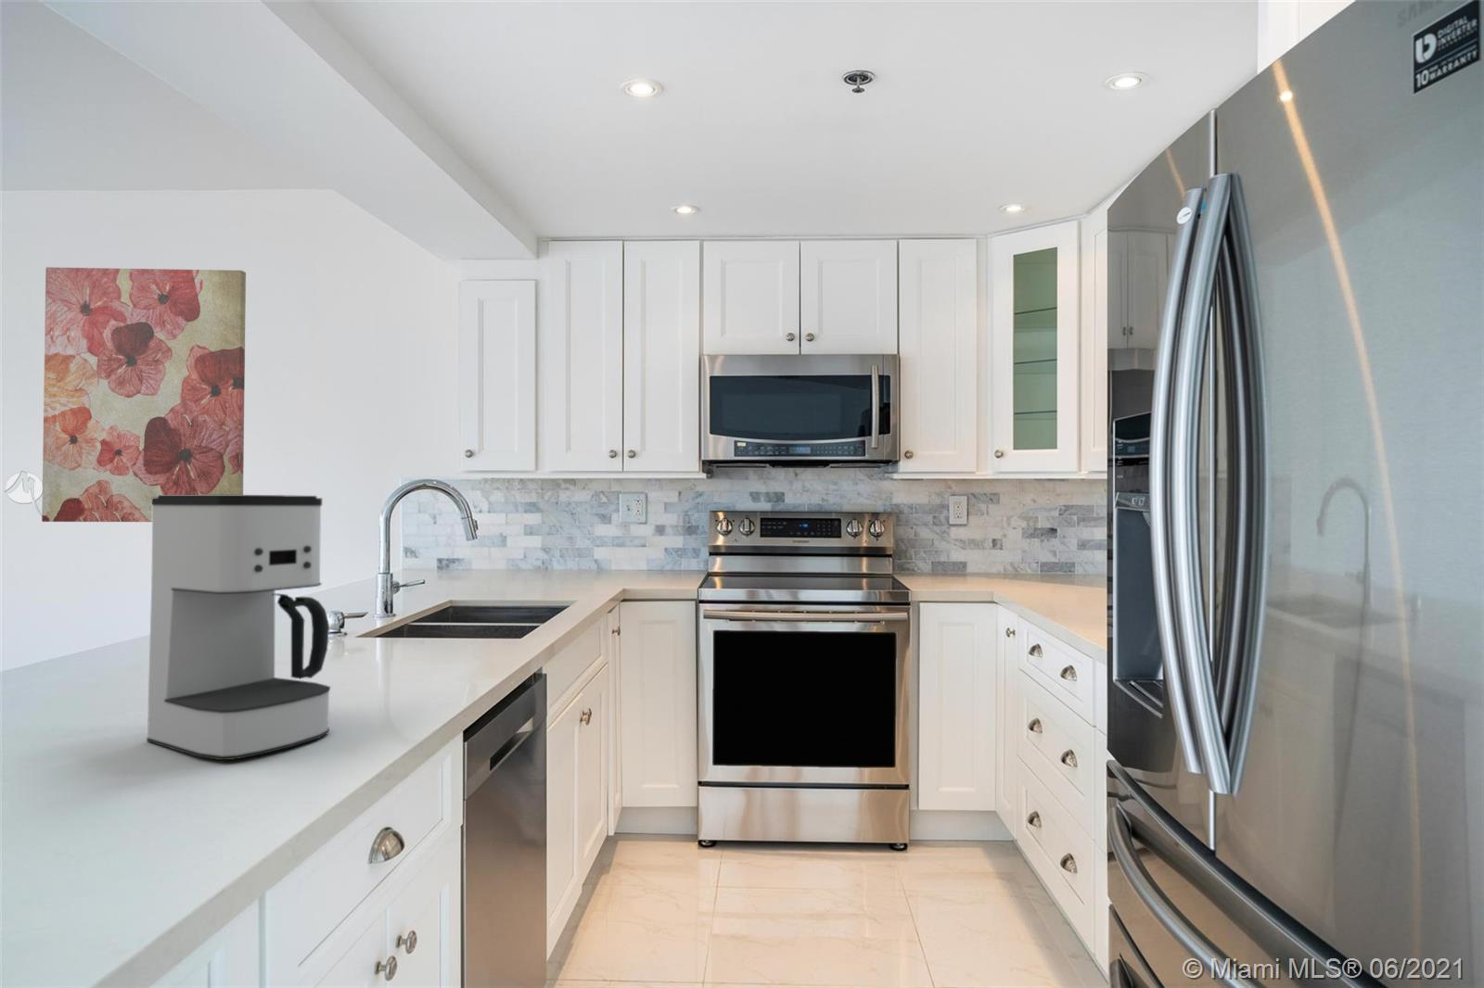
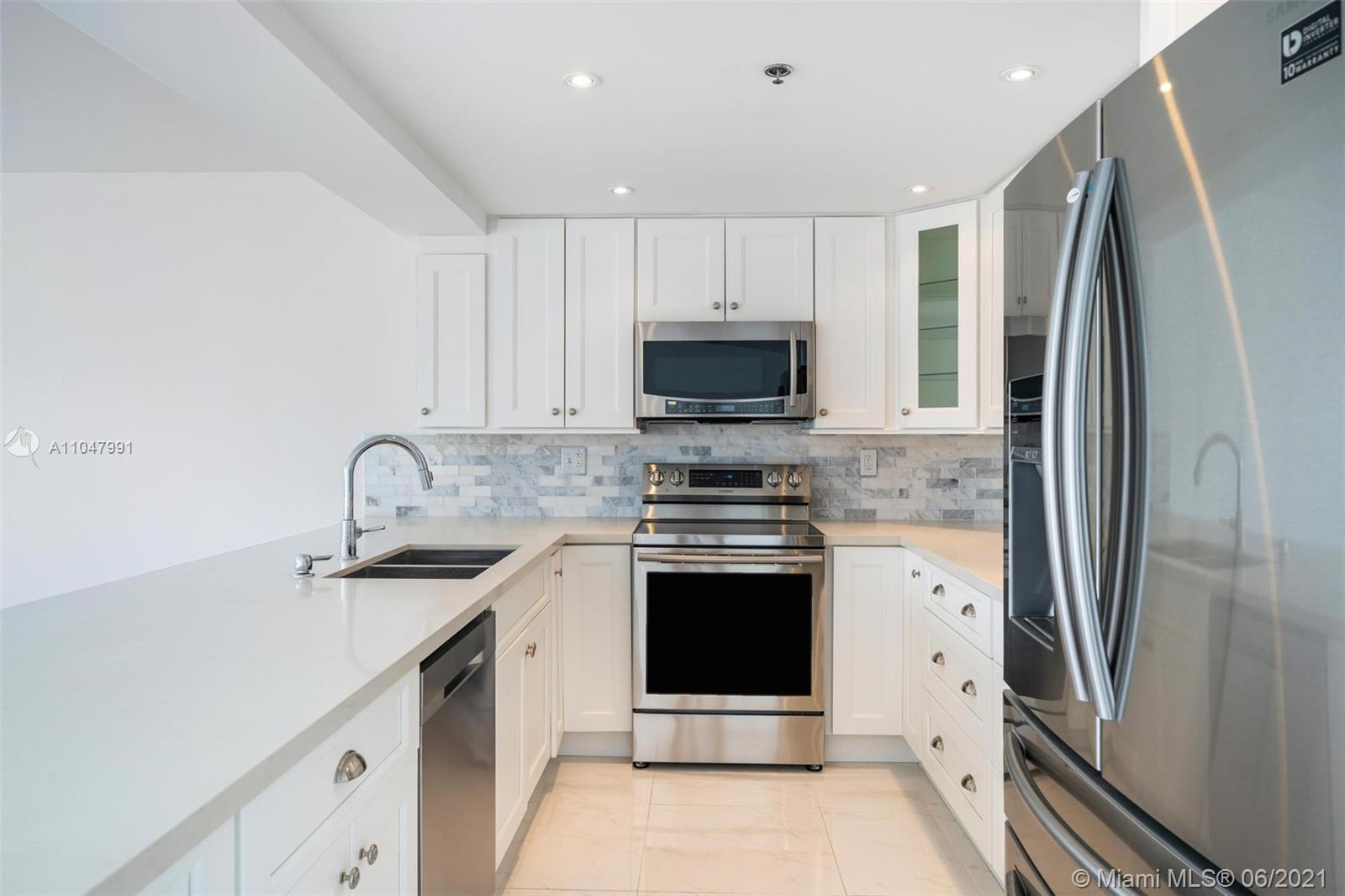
- coffee maker [146,494,331,761]
- wall art [41,266,247,523]
